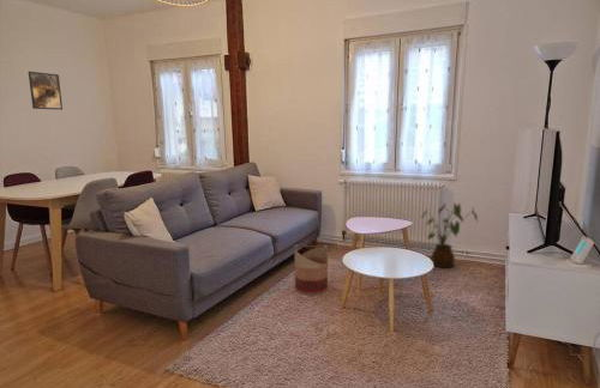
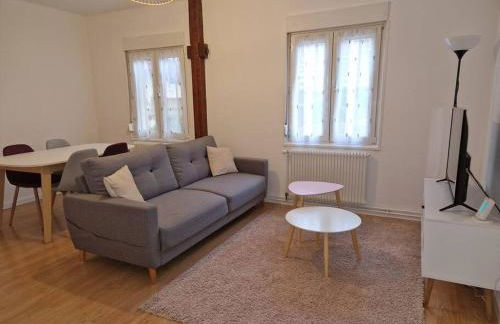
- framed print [28,71,64,111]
- house plant [420,202,479,268]
- basket [293,244,330,296]
